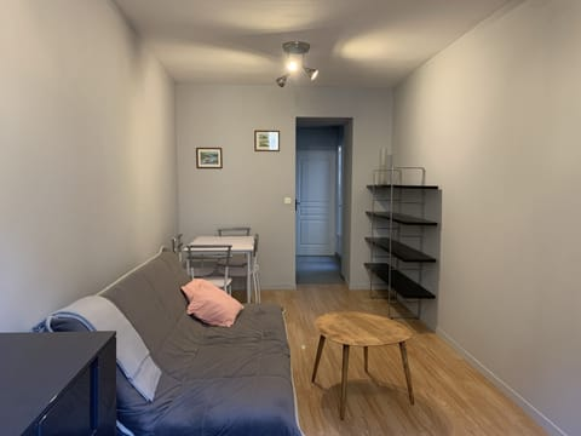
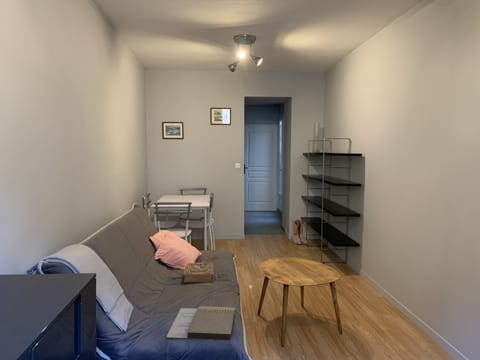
+ book [183,258,215,283]
+ notebook [165,305,236,342]
+ boots [291,218,309,245]
